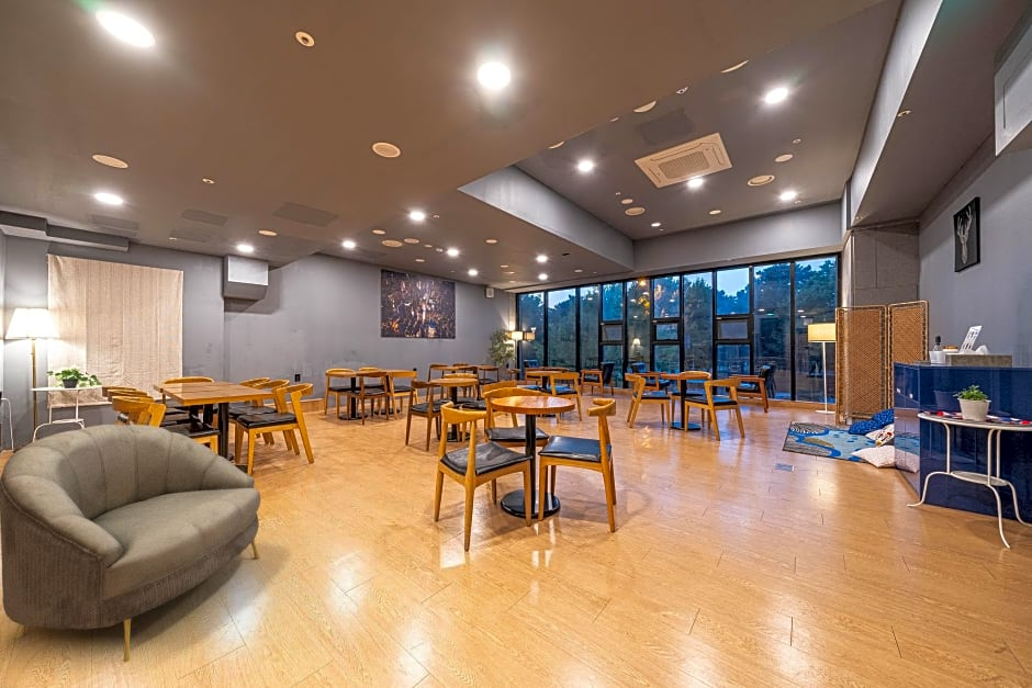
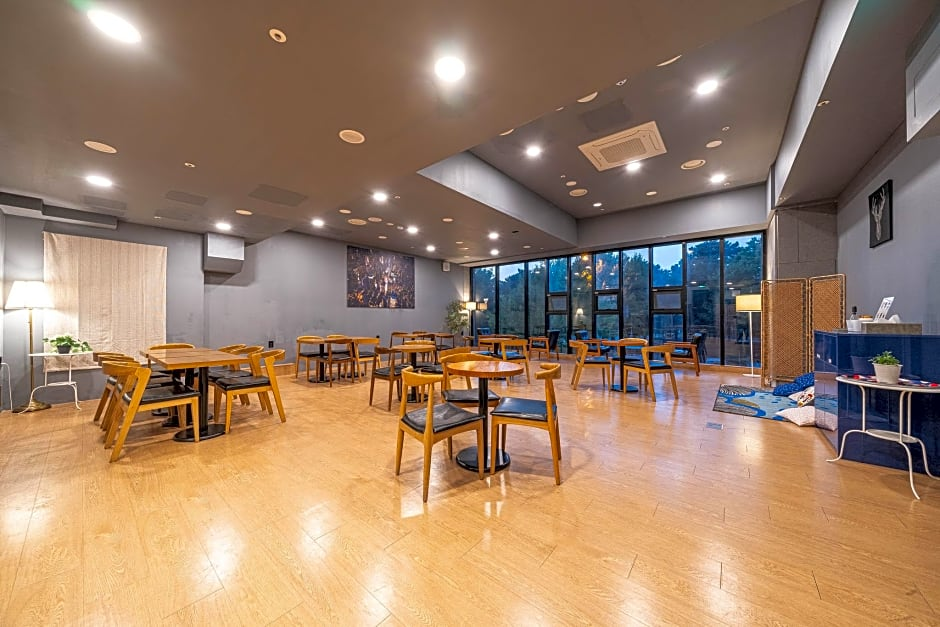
- armchair [0,424,261,664]
